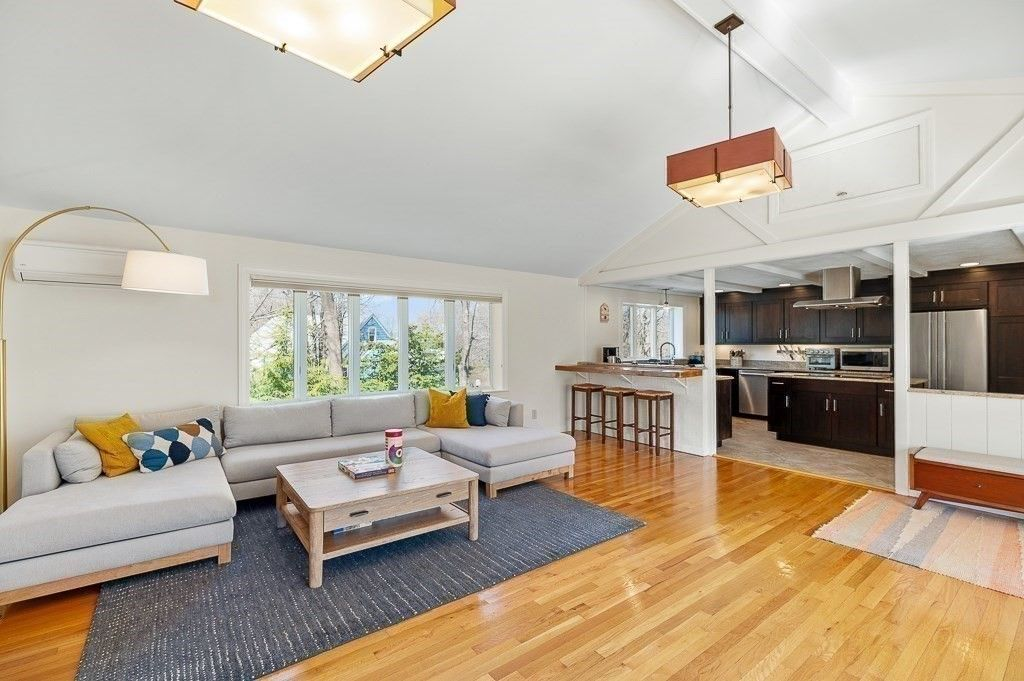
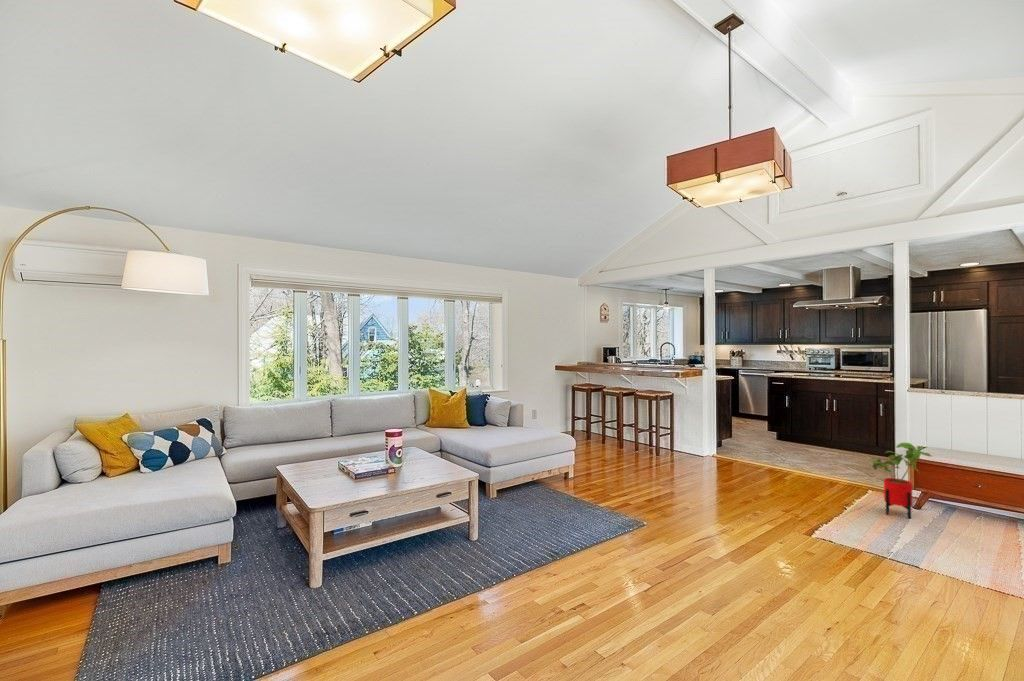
+ house plant [871,442,934,520]
